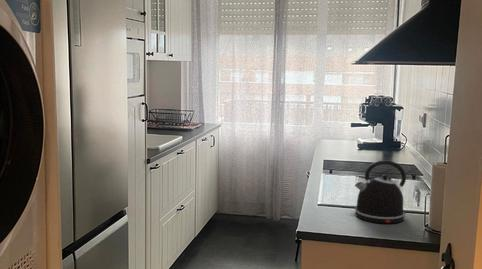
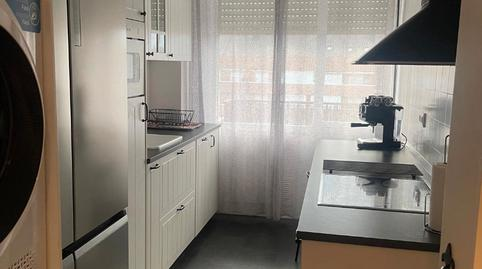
- kettle [354,159,407,224]
